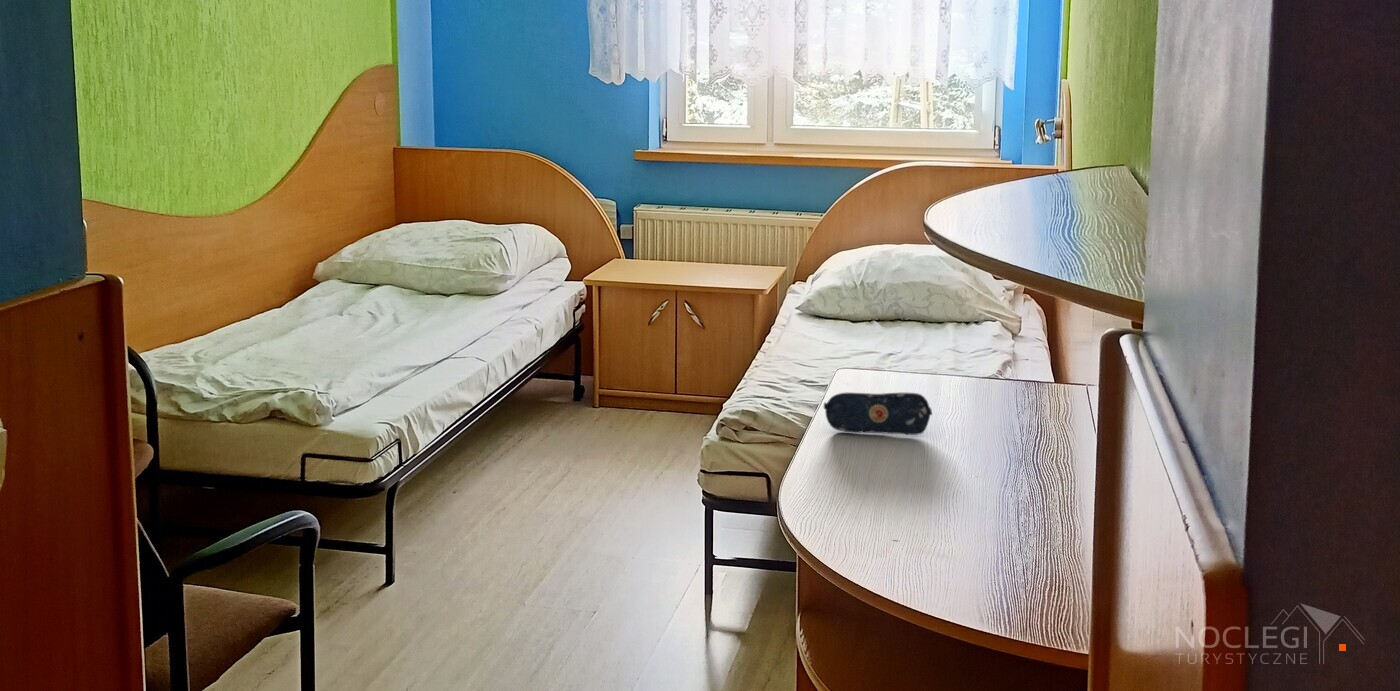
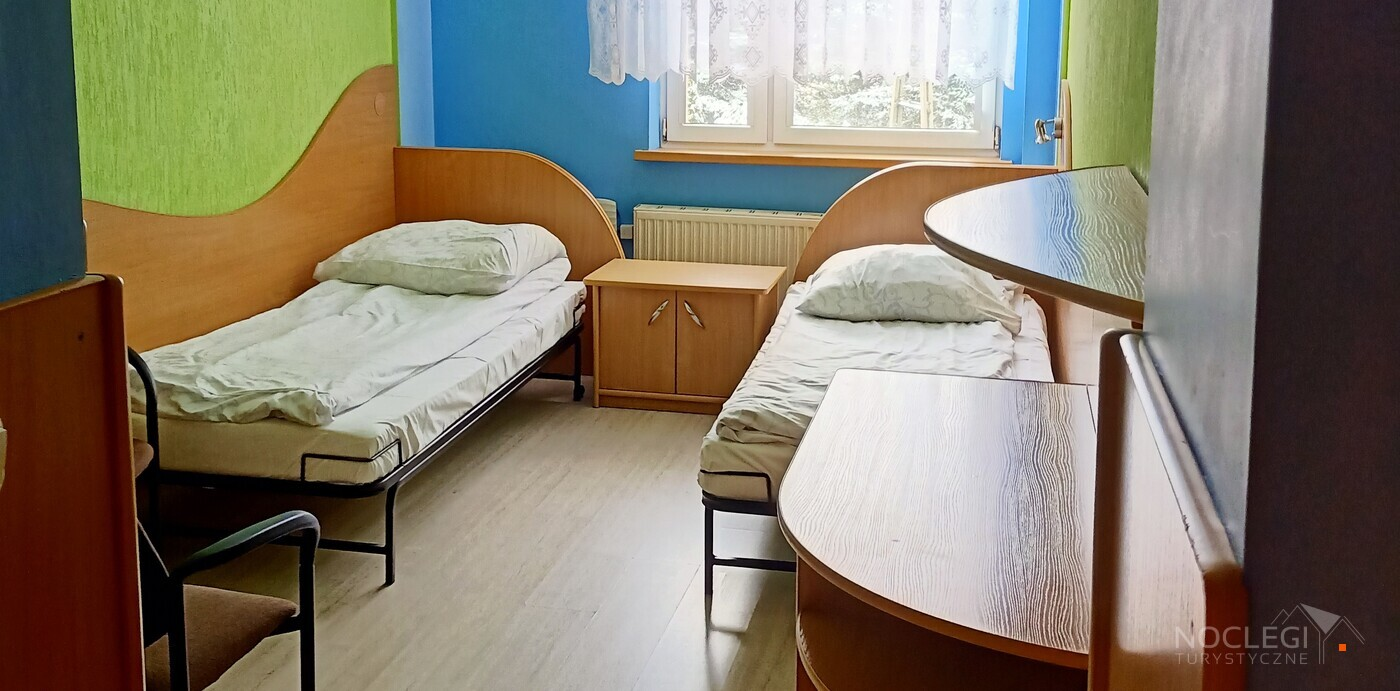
- pencil case [823,391,933,436]
